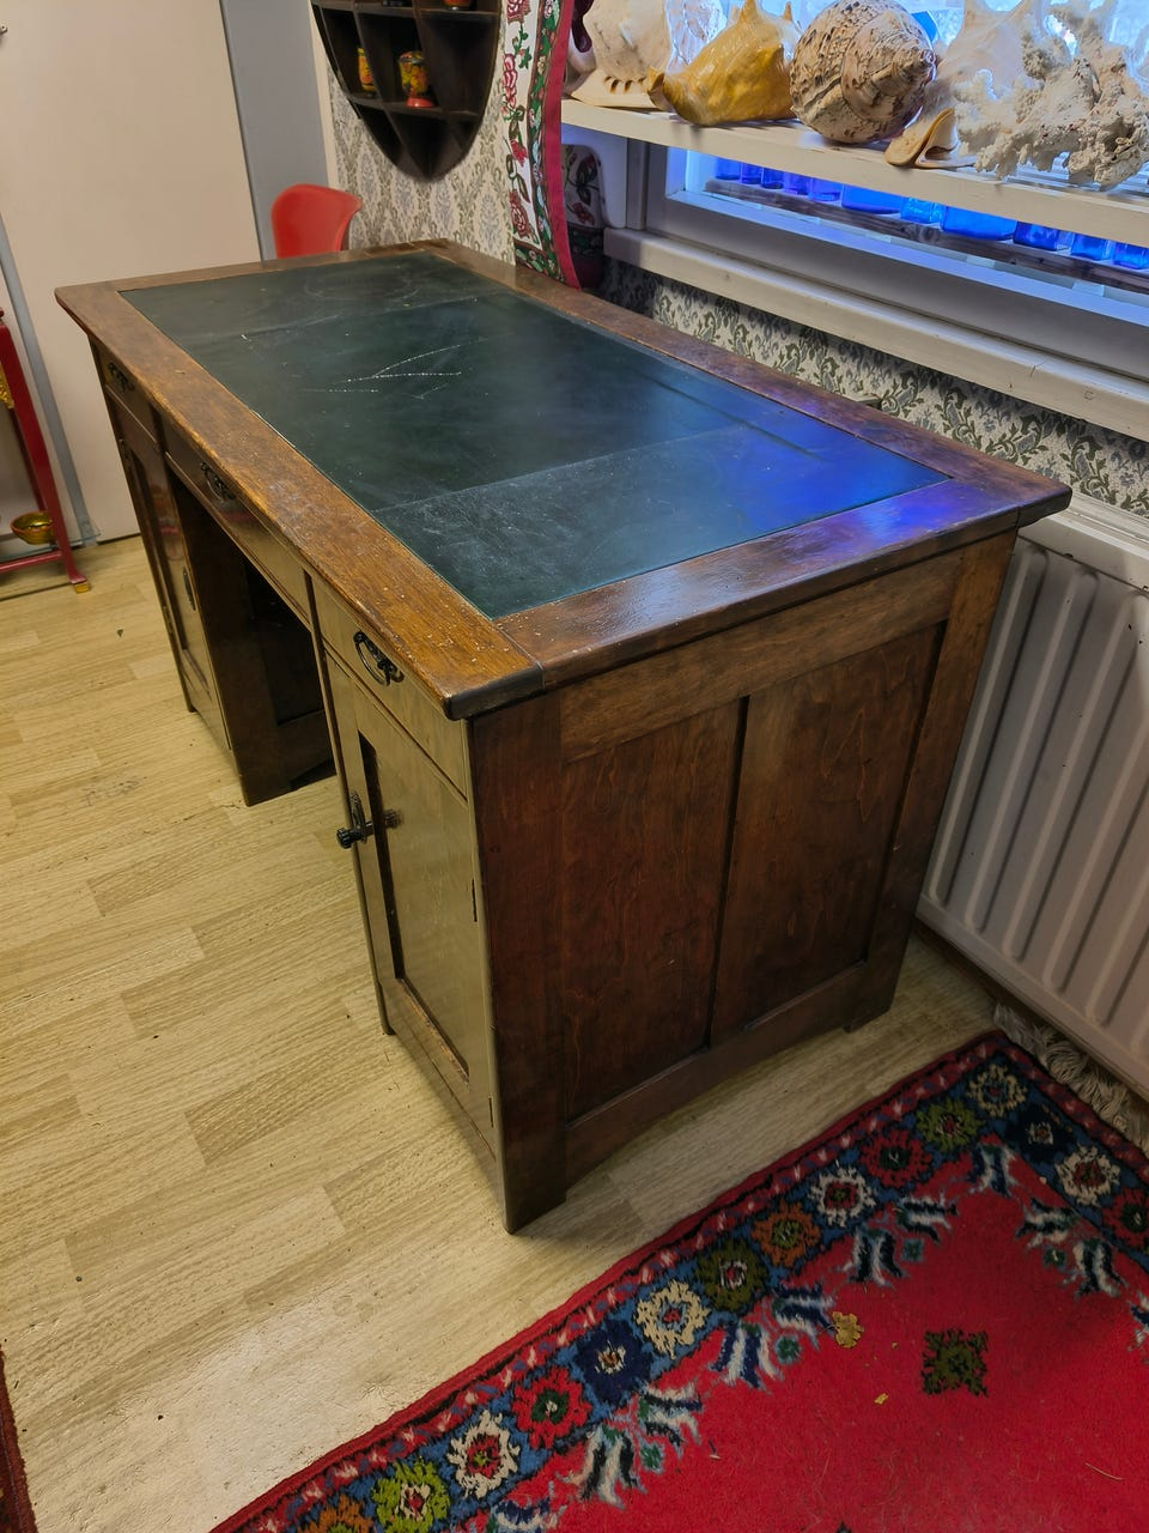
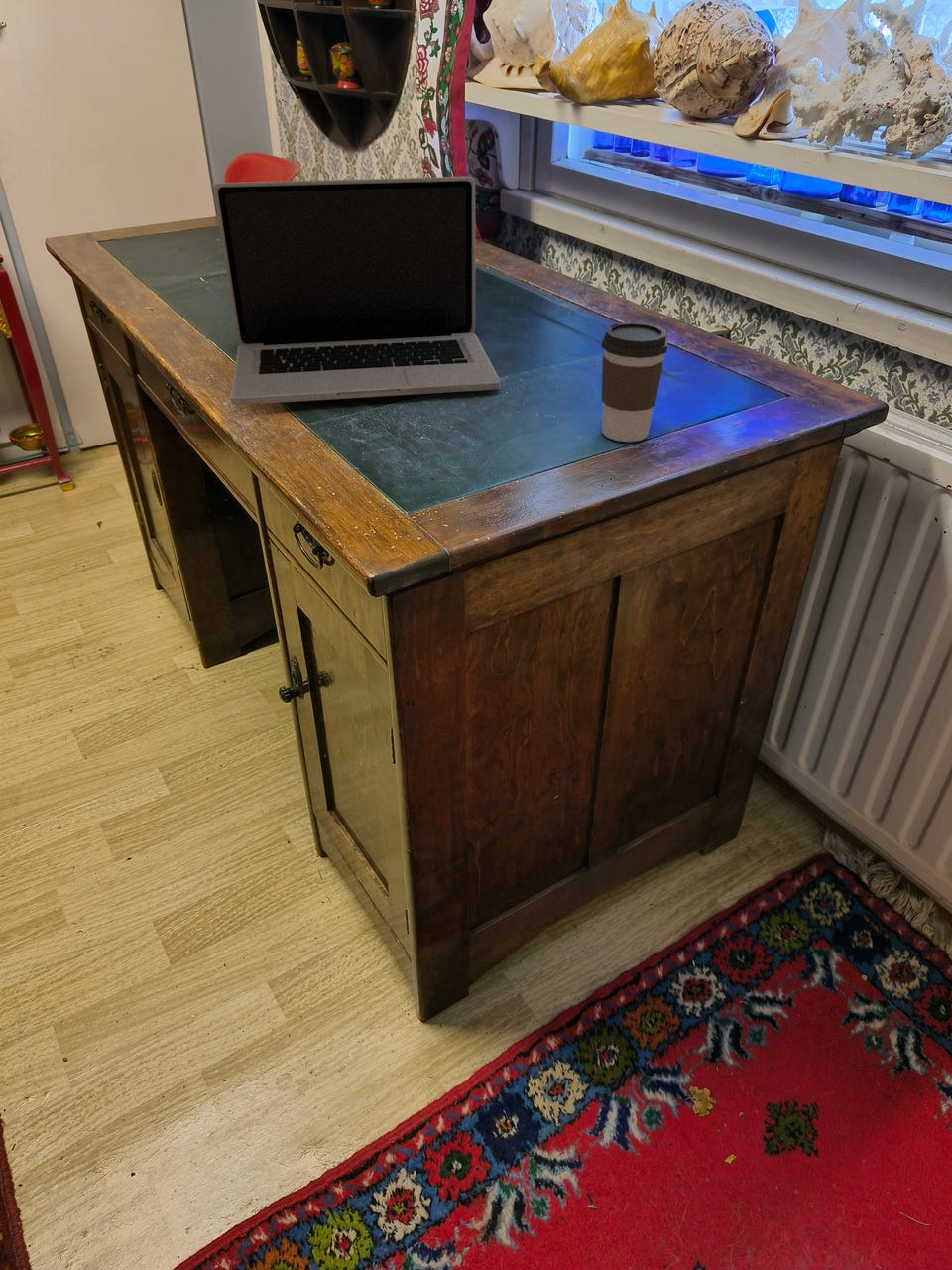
+ coffee cup [601,321,669,443]
+ laptop [213,176,502,406]
